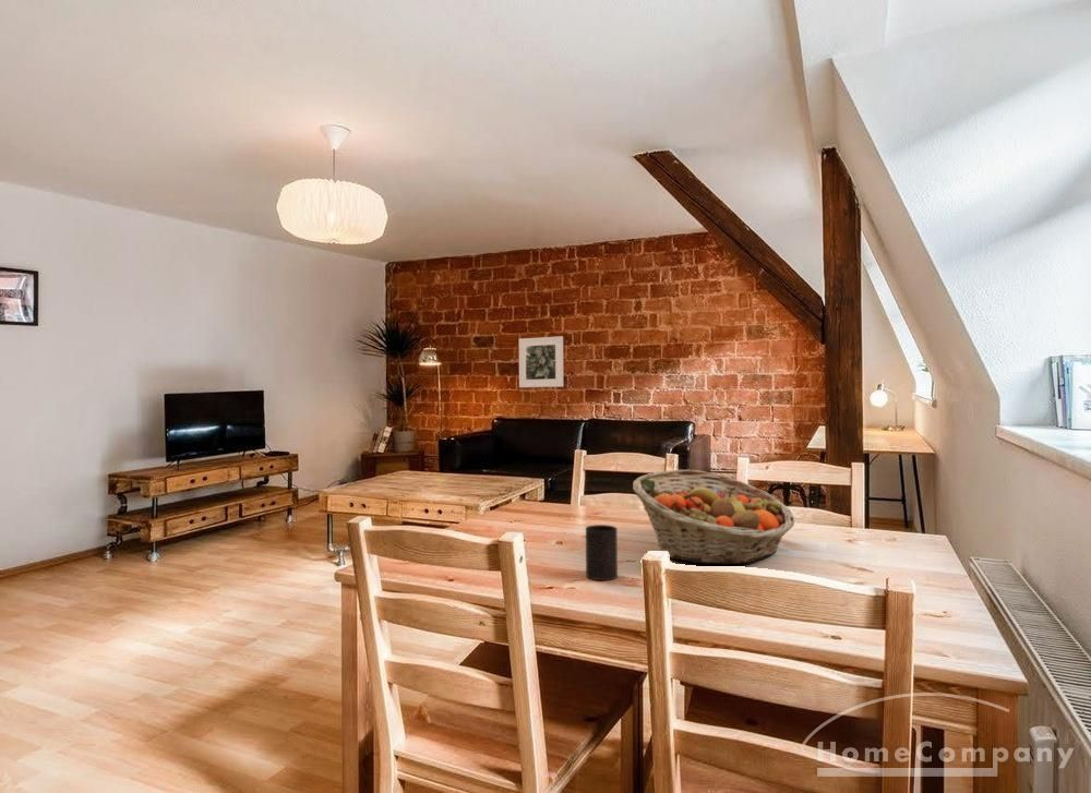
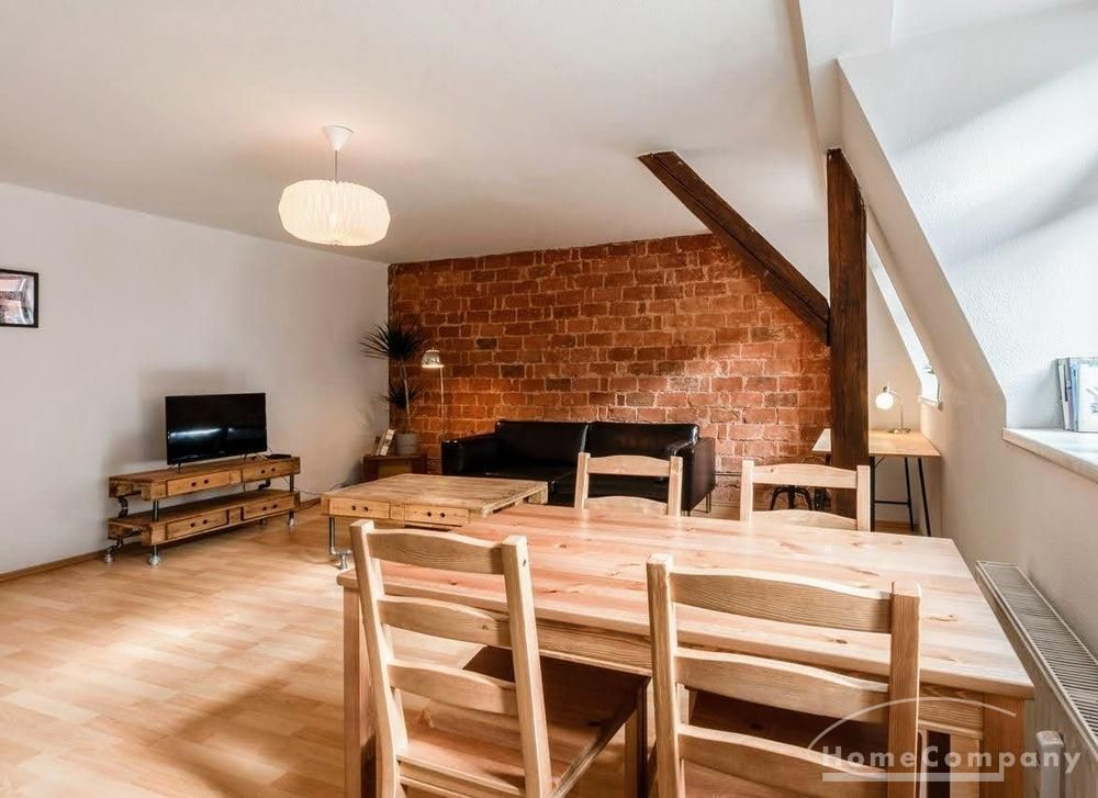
- cup [585,524,619,581]
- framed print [518,335,564,388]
- fruit basket [632,469,795,565]
